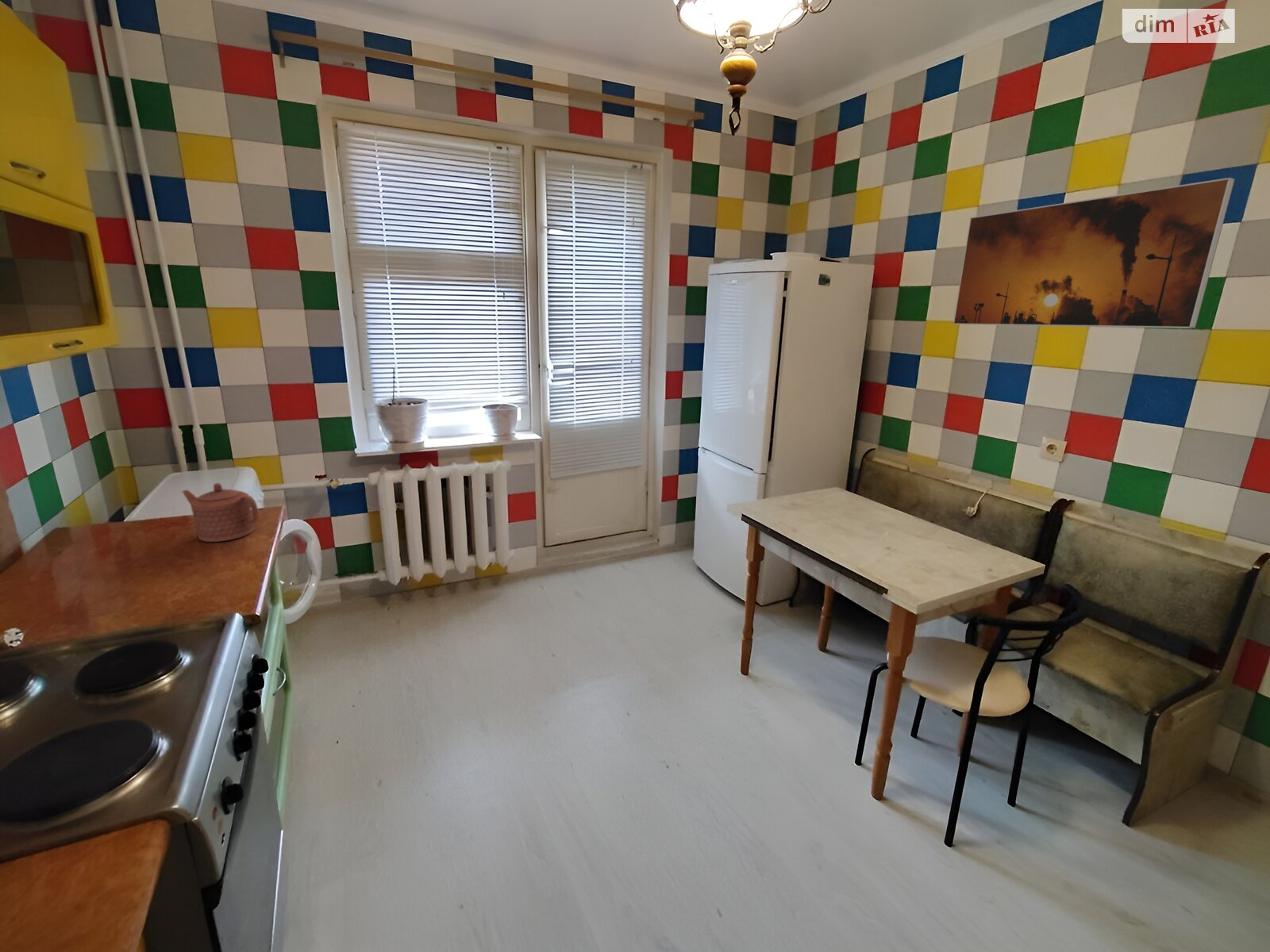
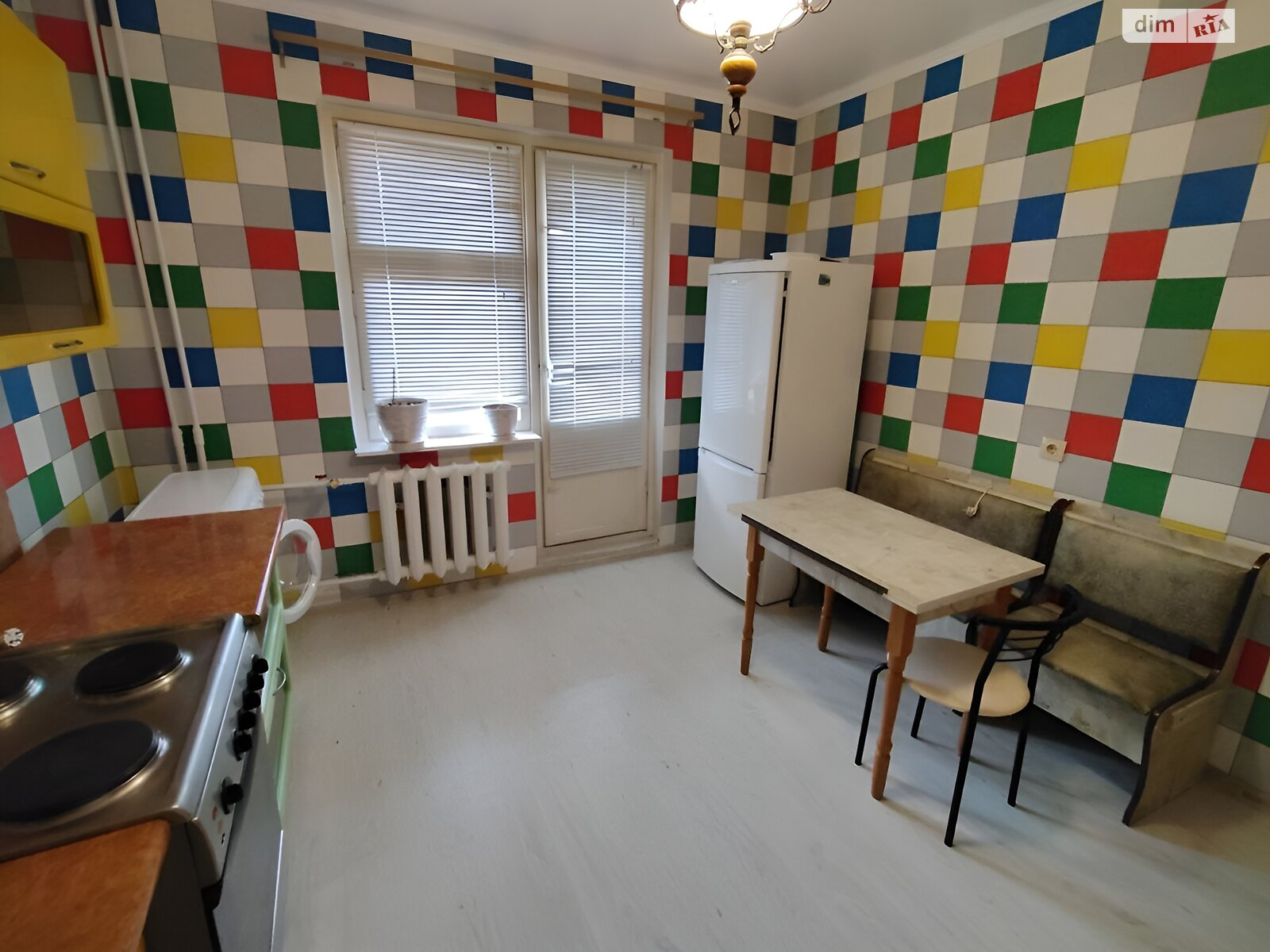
- teapot [181,482,260,543]
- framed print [952,177,1236,329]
